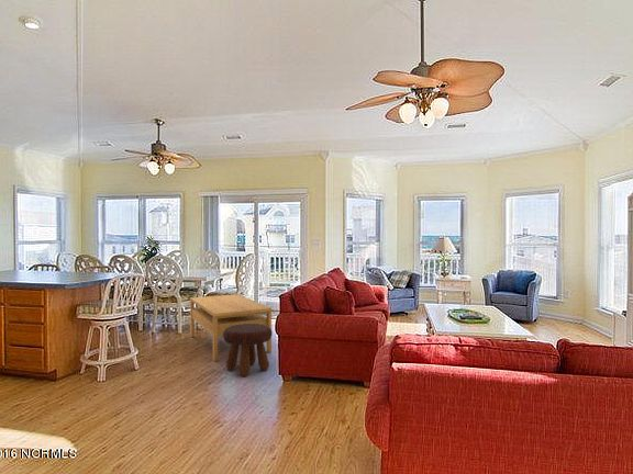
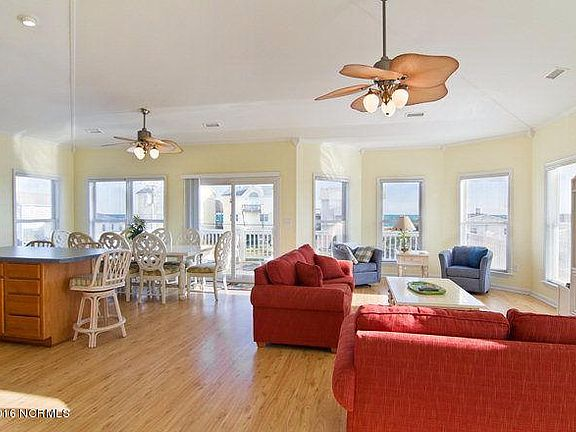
- coffee table [189,293,273,362]
- footstool [222,324,274,377]
